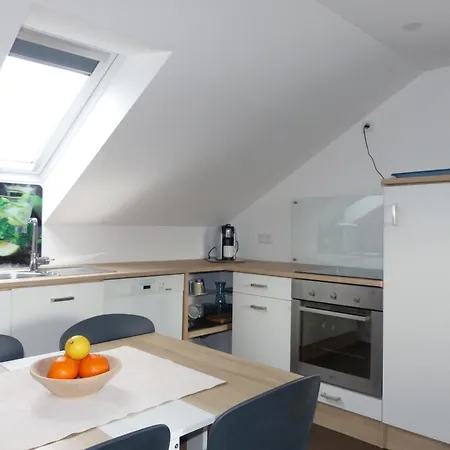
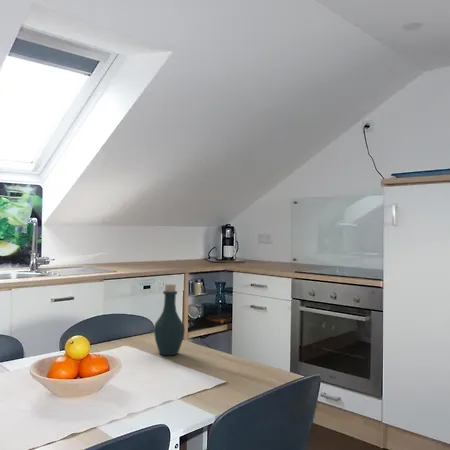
+ bottle [153,283,186,356]
